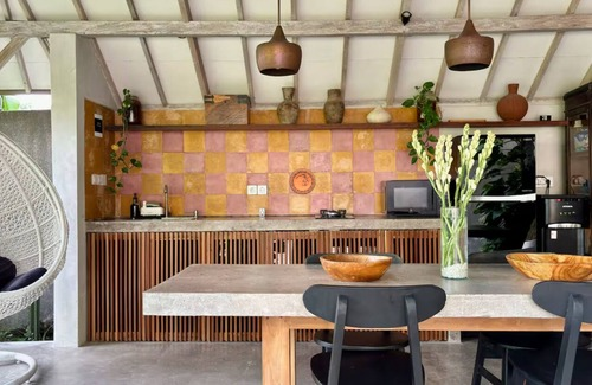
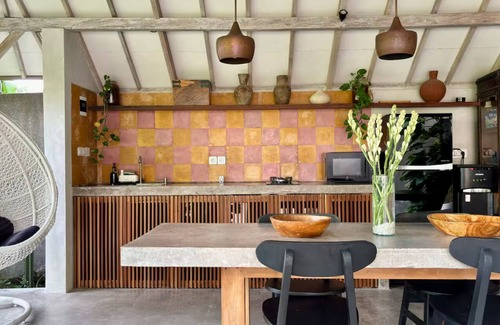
- decorative plate [288,167,317,195]
